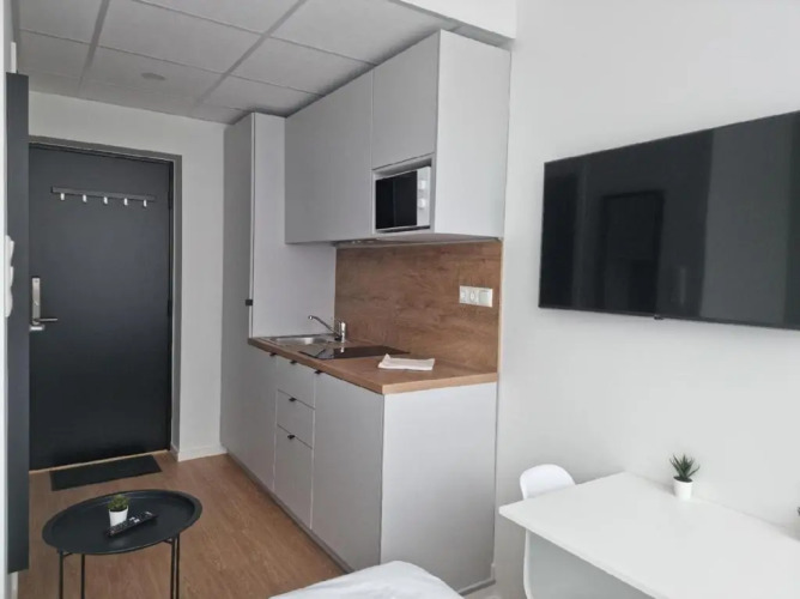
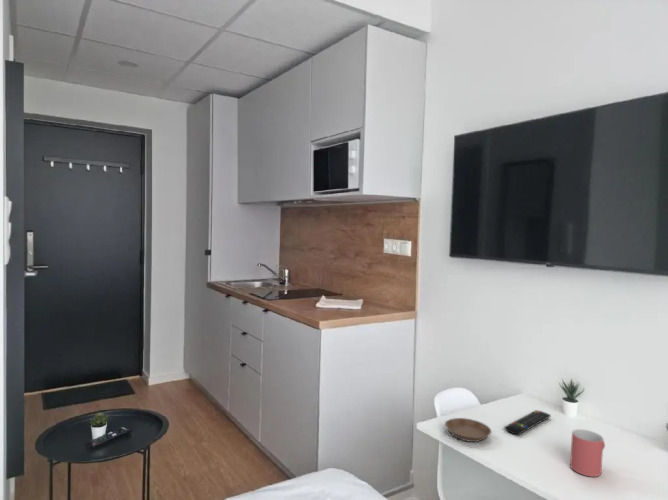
+ saucer [444,417,493,443]
+ remote control [503,409,552,436]
+ mug [569,428,606,478]
